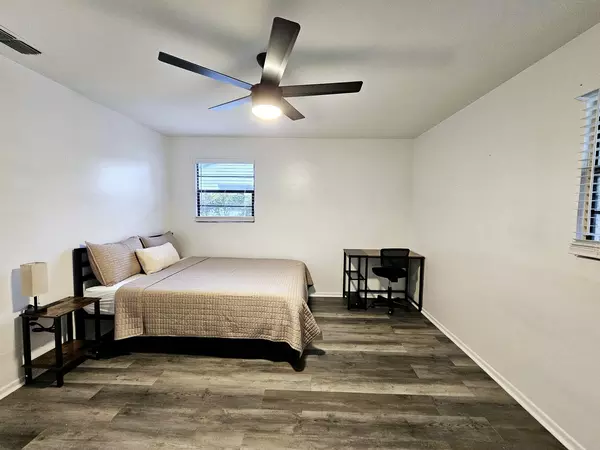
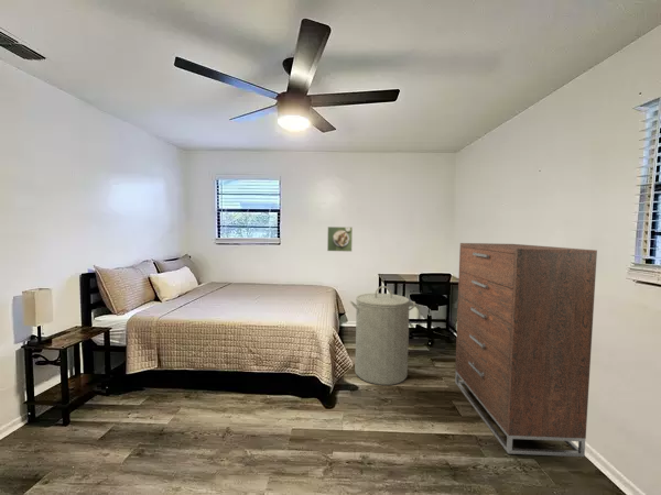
+ dresser [454,242,598,458]
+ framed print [326,226,354,253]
+ laundry hamper [349,285,416,386]
